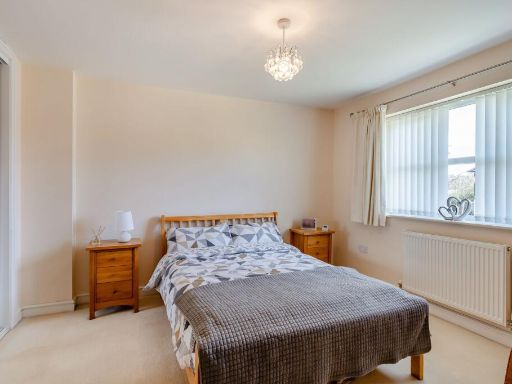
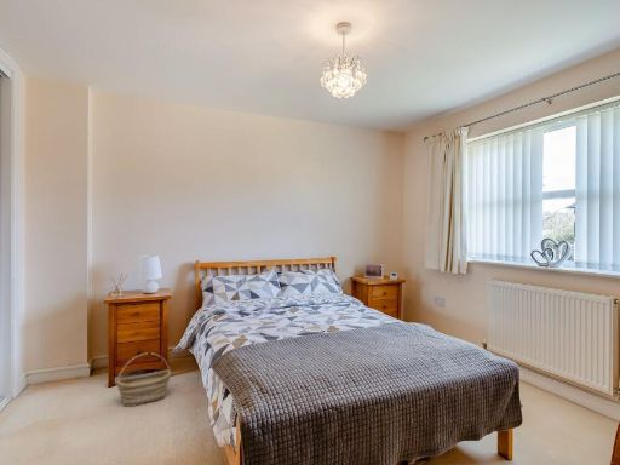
+ basket [116,352,172,408]
